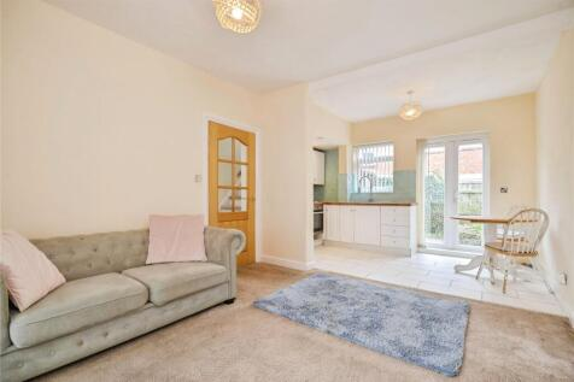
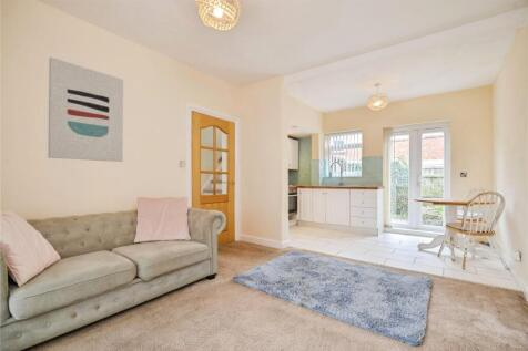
+ wall art [47,56,124,163]
